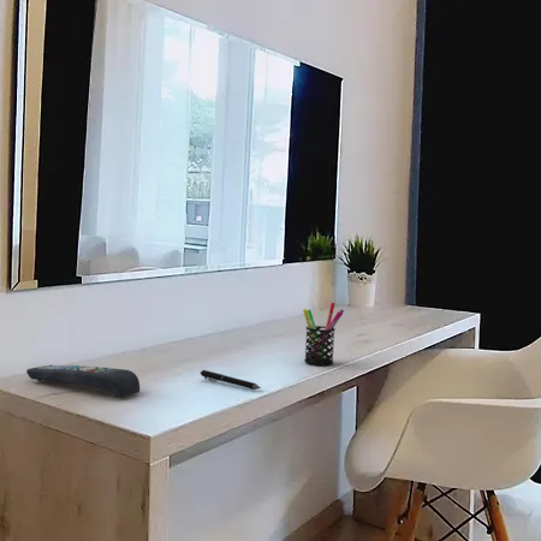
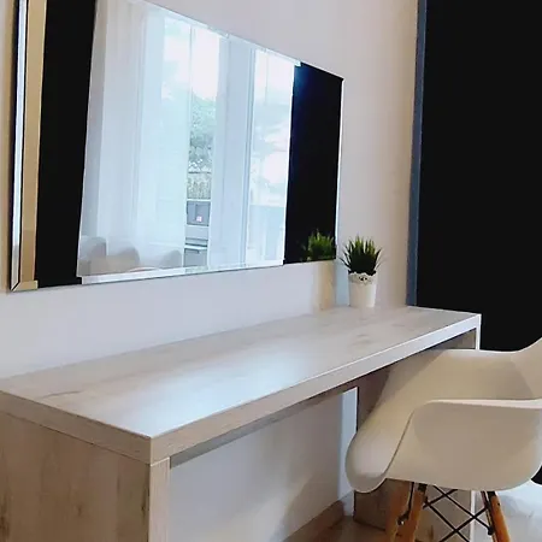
- pen [200,369,262,391]
- pen holder [302,302,345,365]
- remote control [25,364,141,398]
